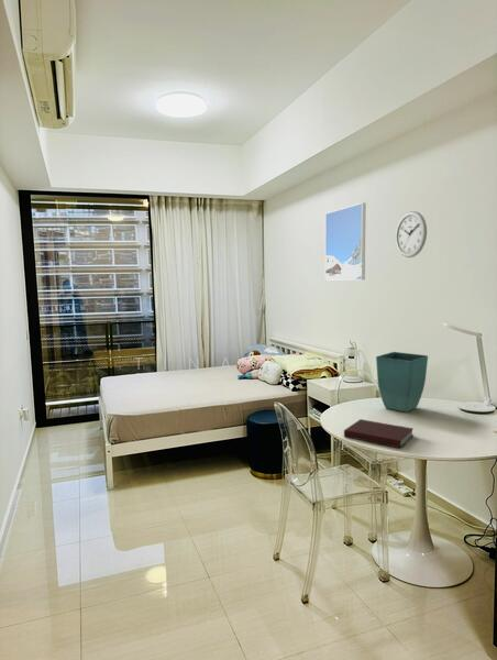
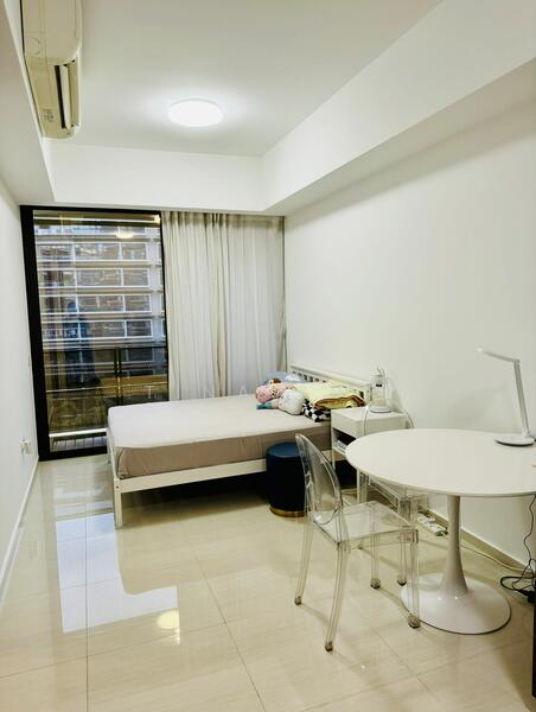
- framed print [324,201,367,282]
- notebook [343,418,415,449]
- flower pot [375,351,429,413]
- wall clock [395,210,428,258]
